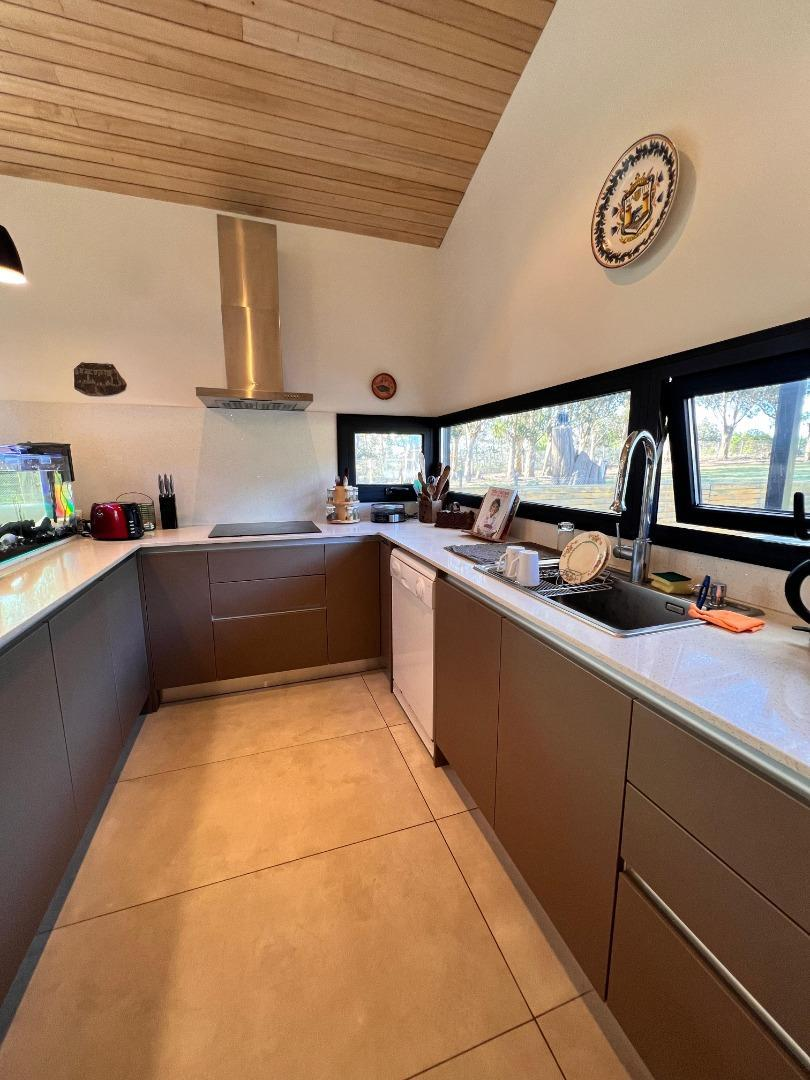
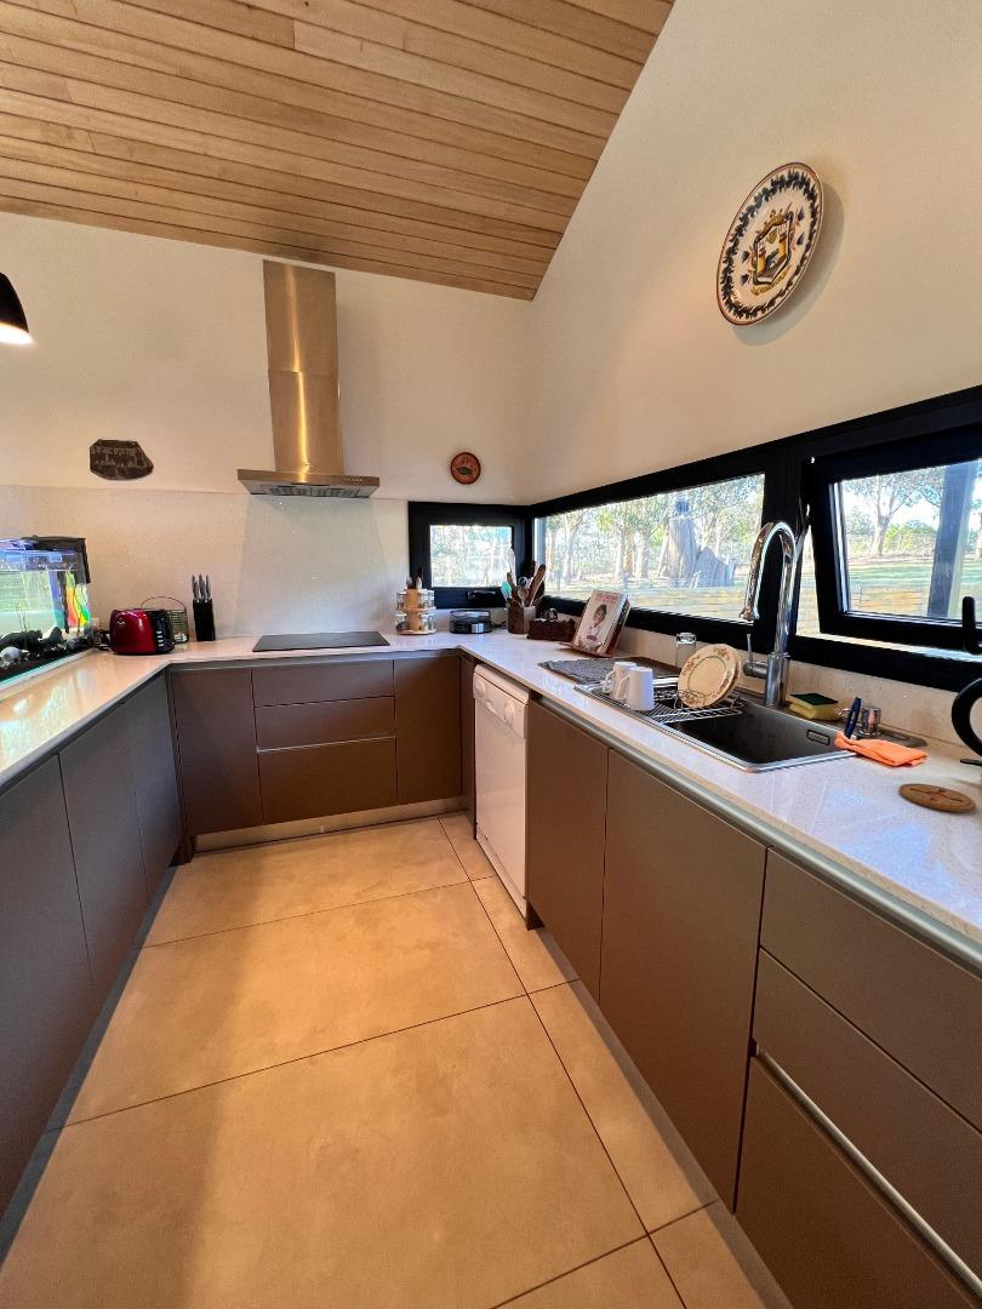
+ coaster [897,782,977,813]
